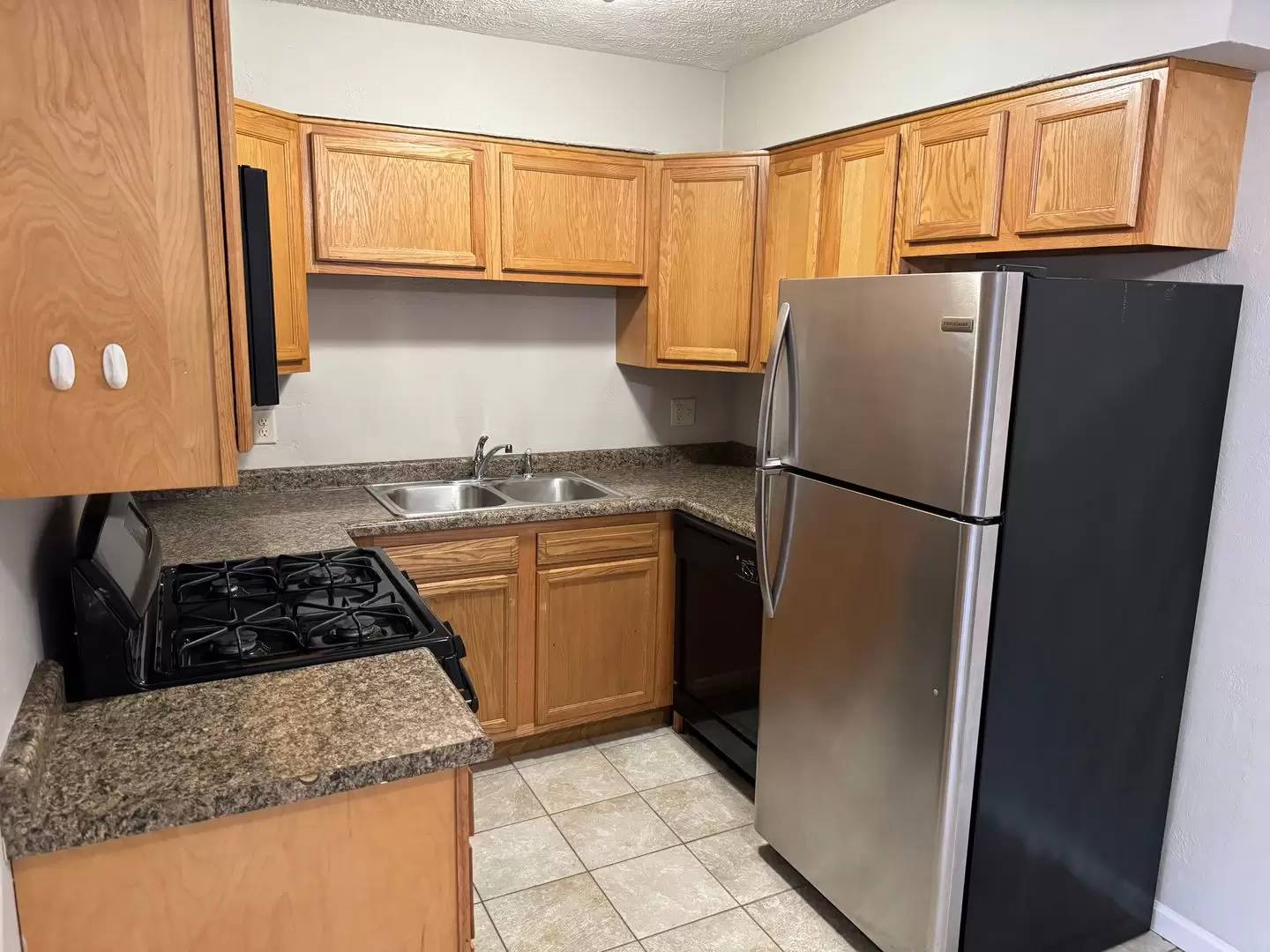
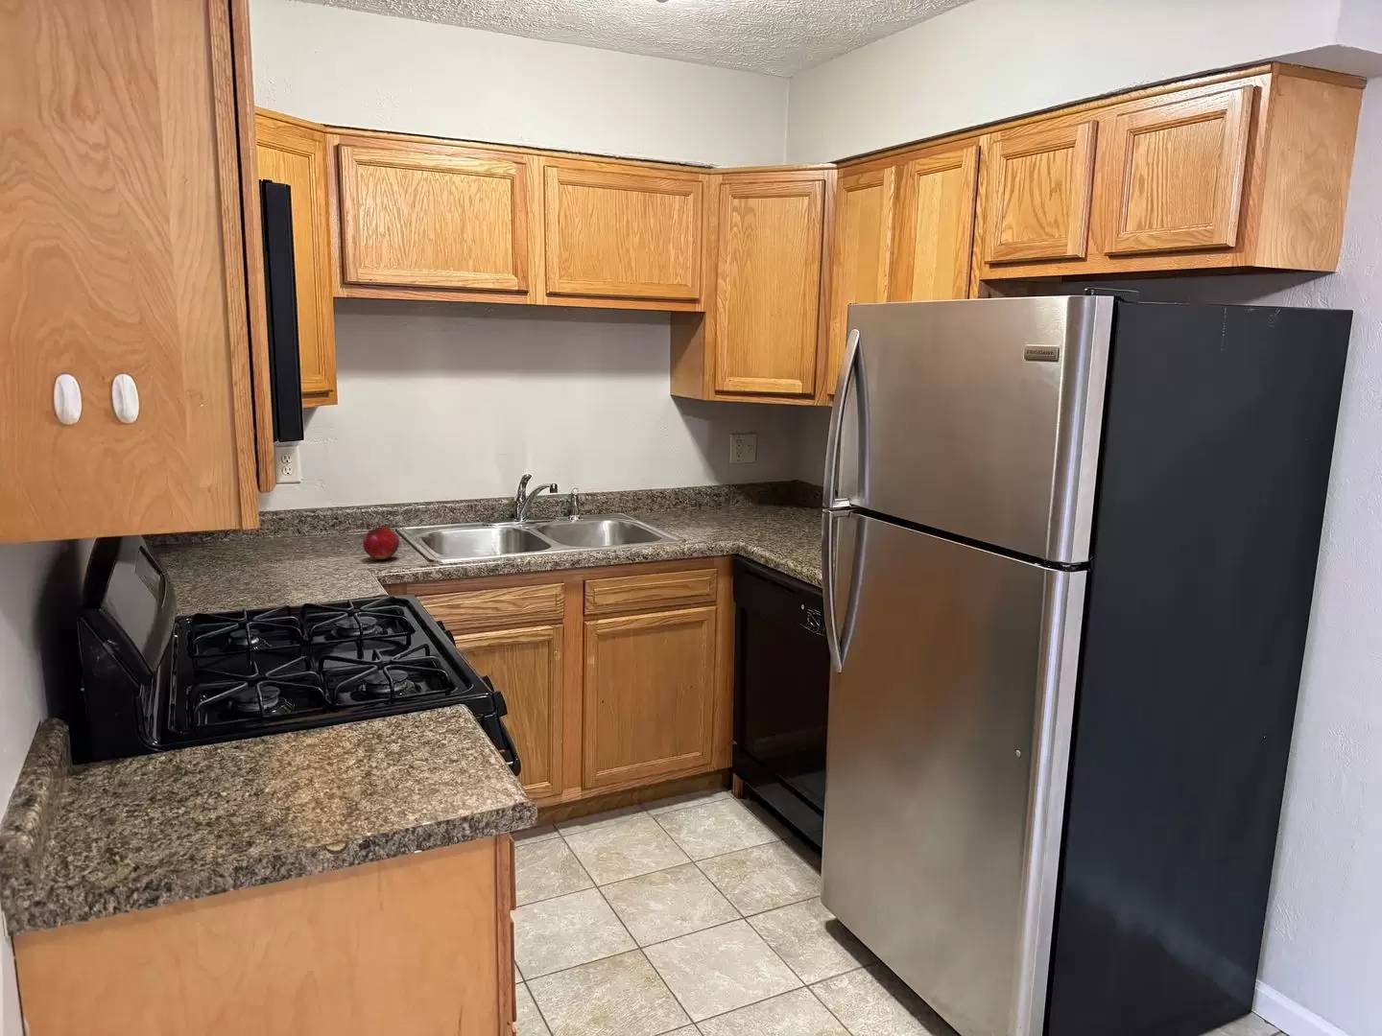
+ fruit [362,522,400,560]
